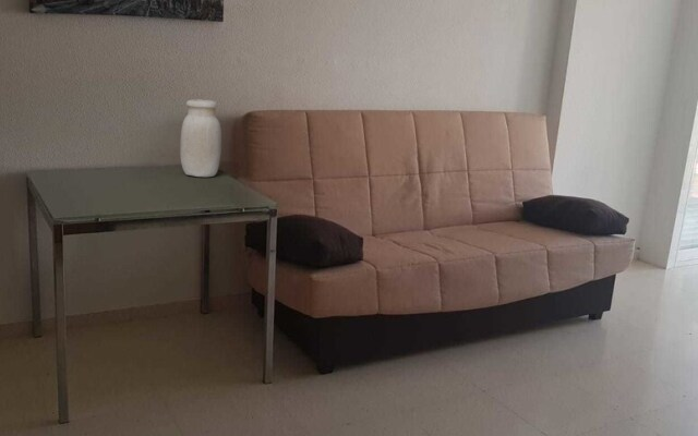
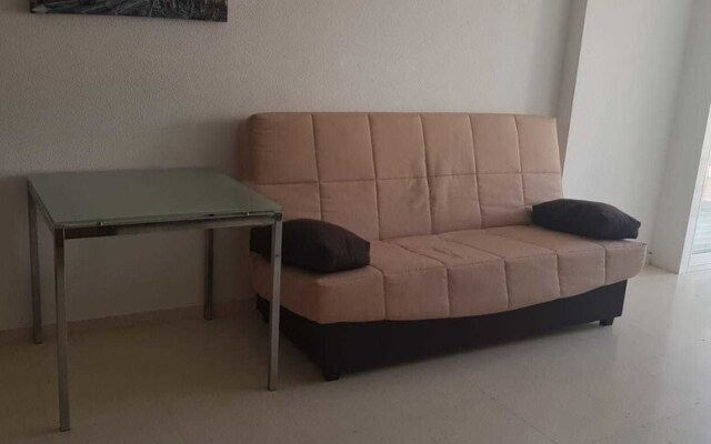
- jar [179,98,222,178]
